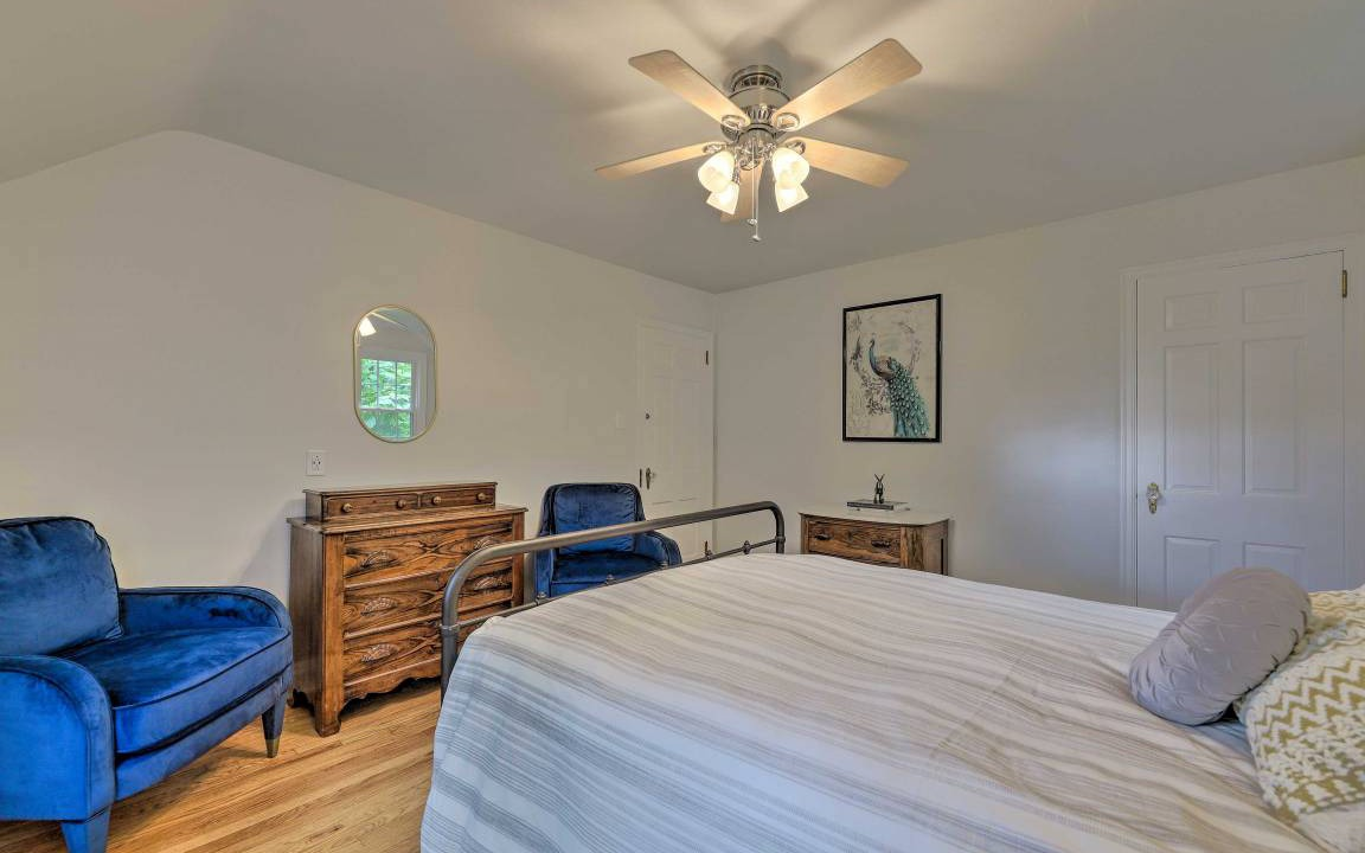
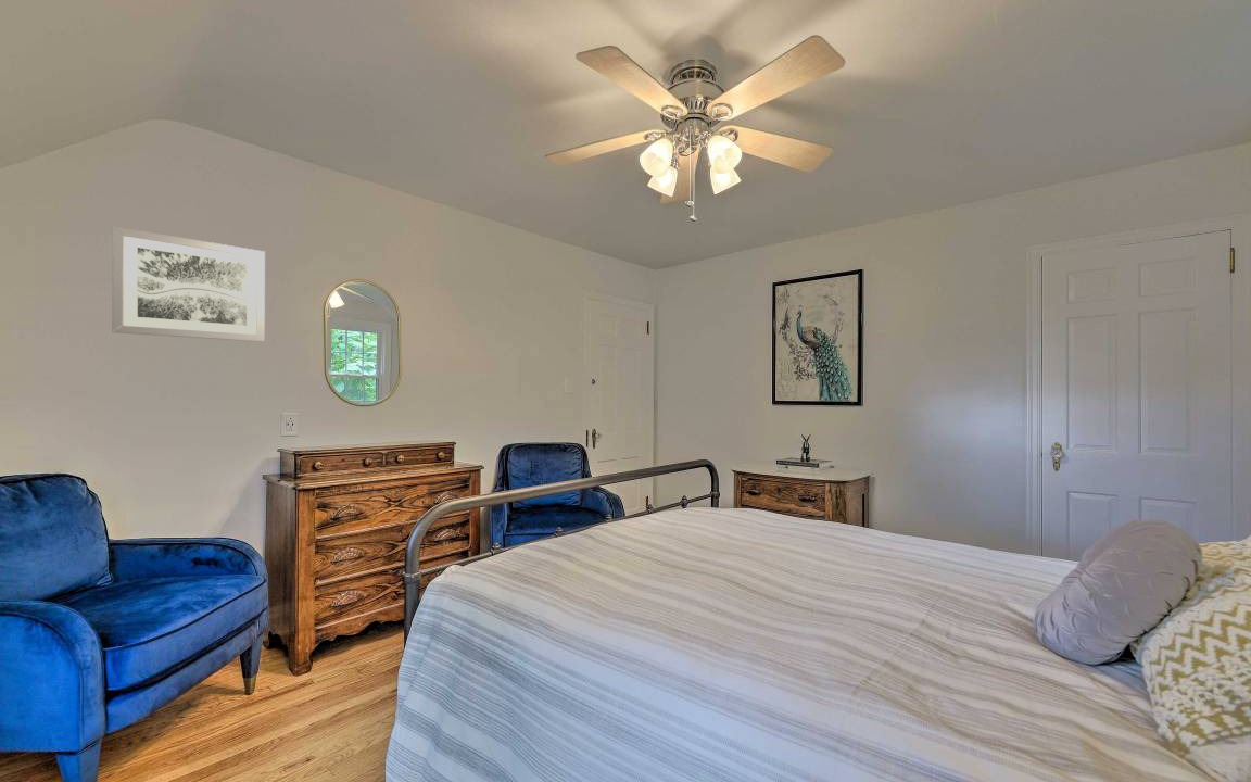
+ wall art [111,226,266,343]
